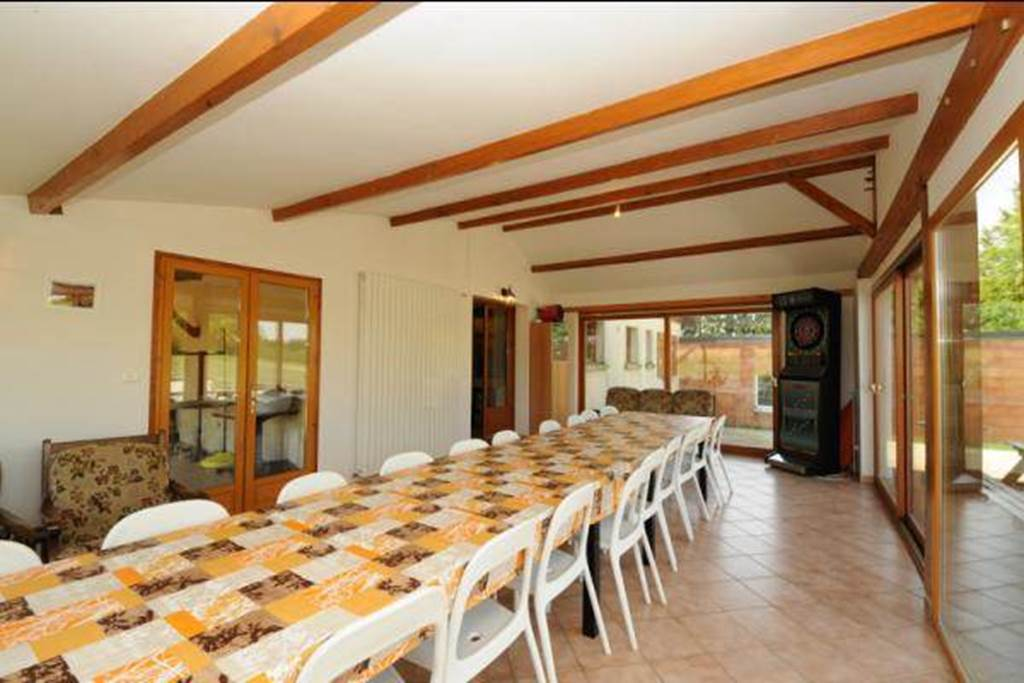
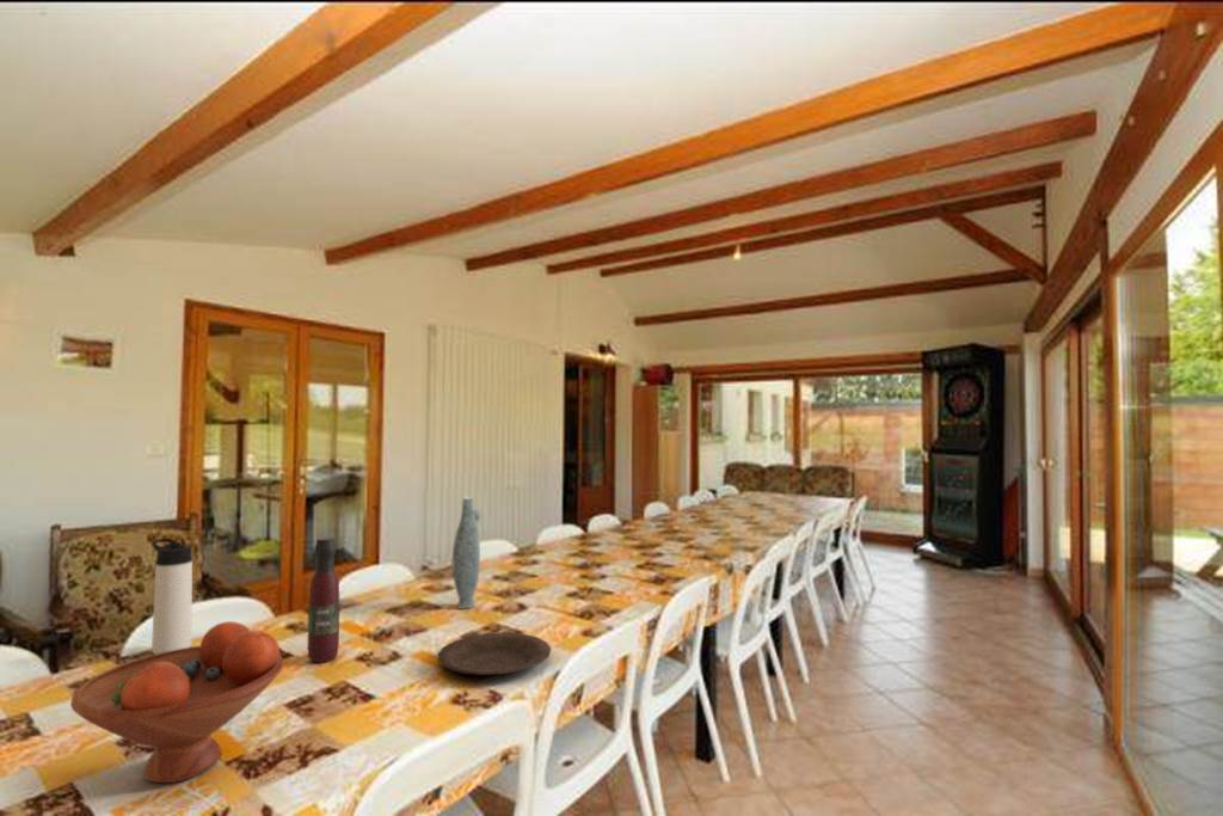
+ vase [451,496,481,611]
+ thermos bottle [150,538,193,655]
+ wine bottle [307,536,340,664]
+ plate [436,631,553,676]
+ fruit bowl [69,620,284,785]
